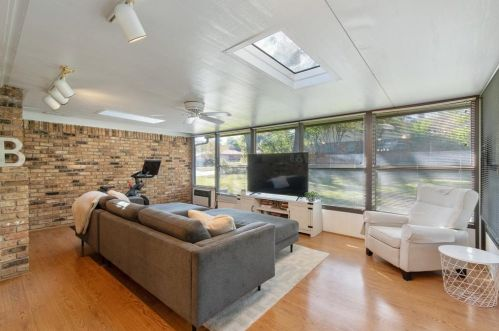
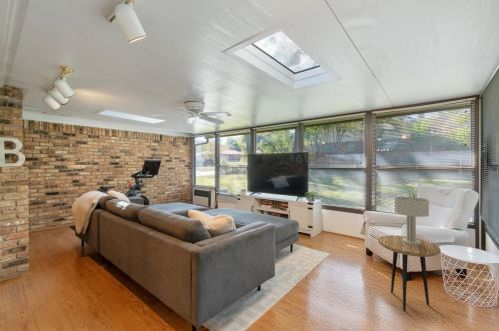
+ side table [377,234,442,312]
+ table lamp [393,189,430,246]
